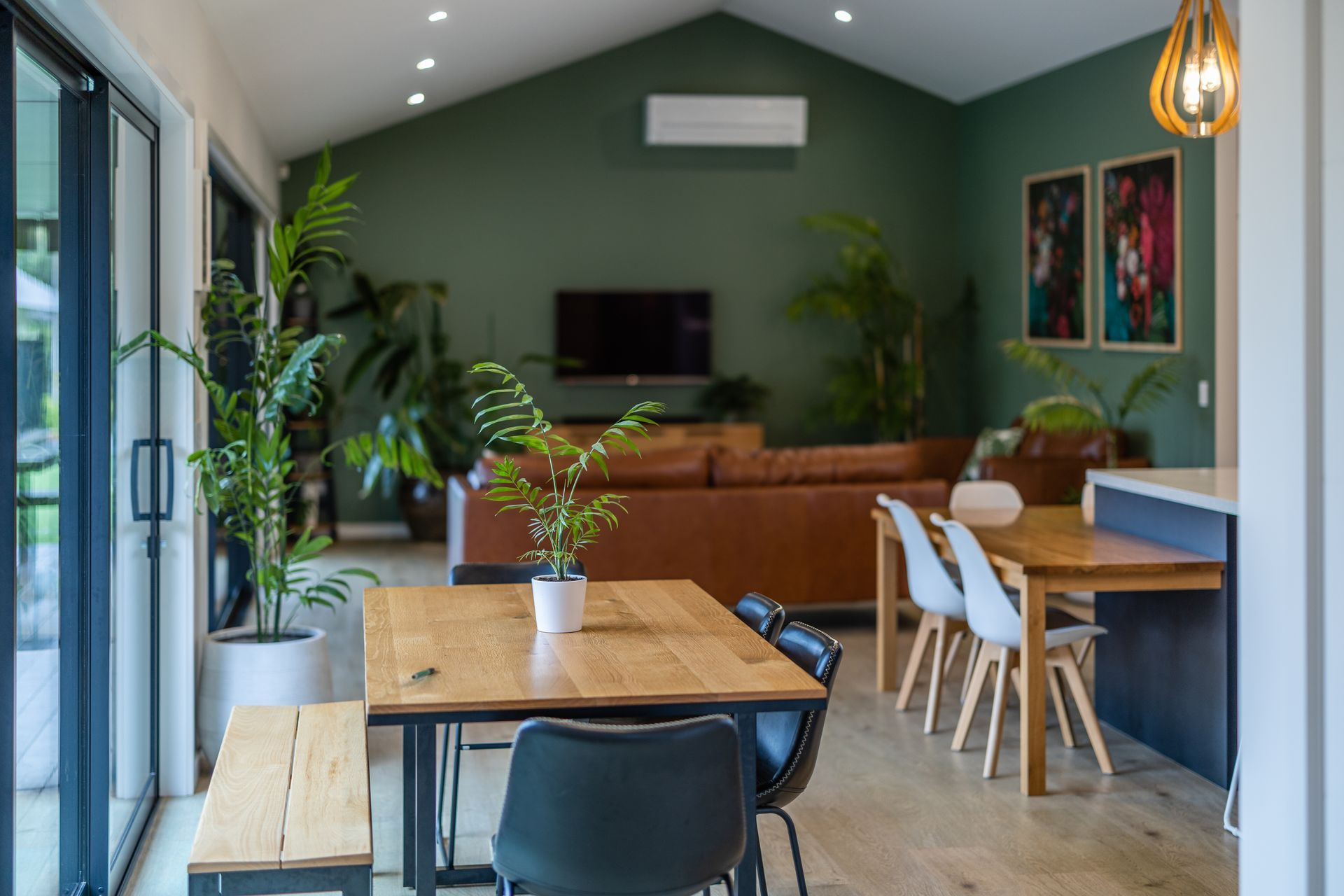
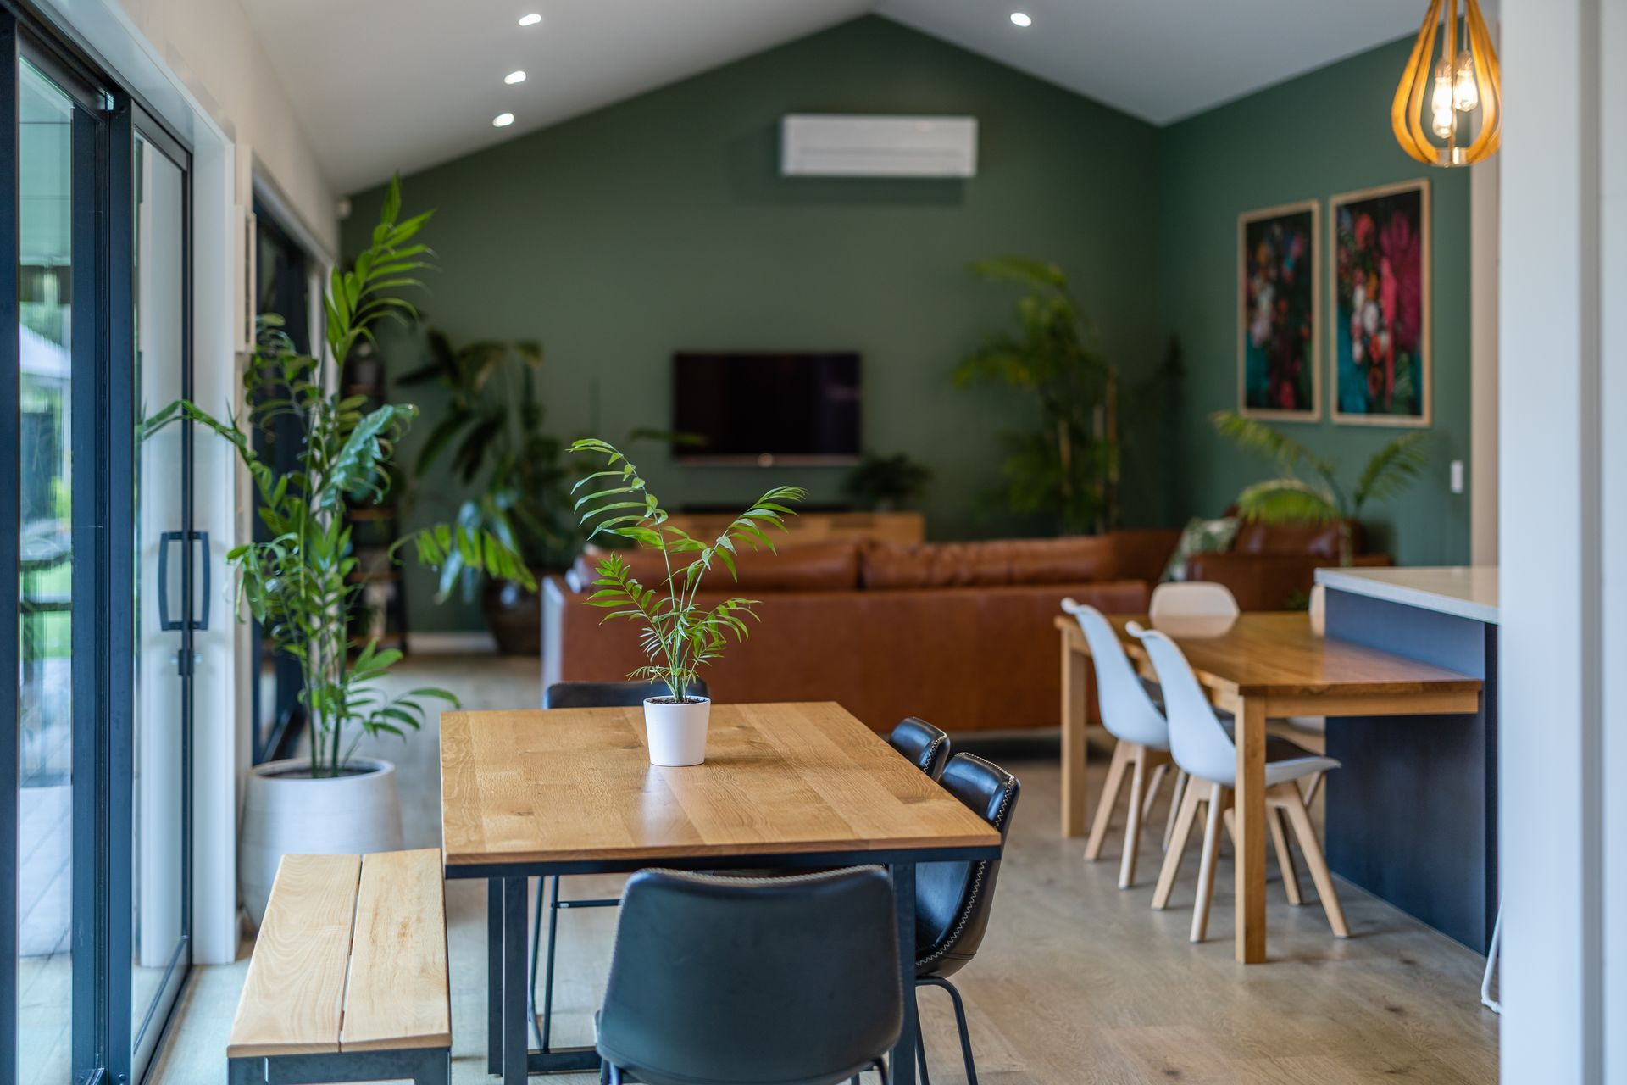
- pen [411,666,436,682]
